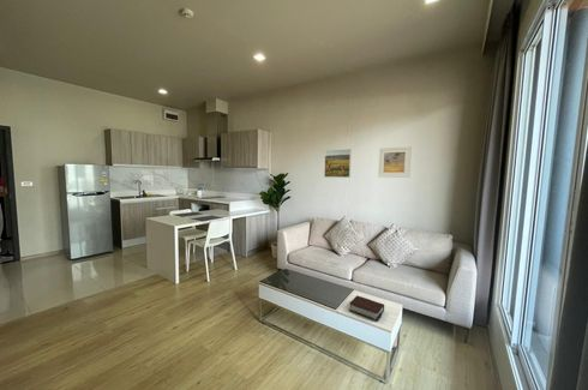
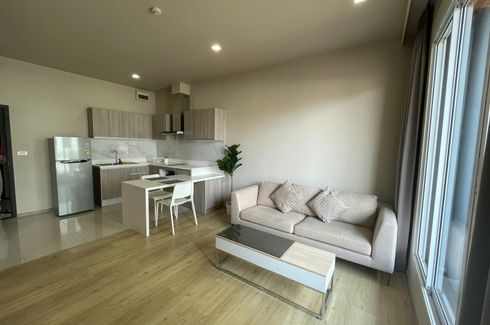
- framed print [377,145,413,179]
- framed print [323,148,353,179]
- bible [348,294,385,322]
